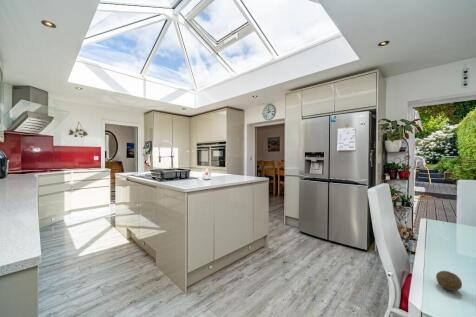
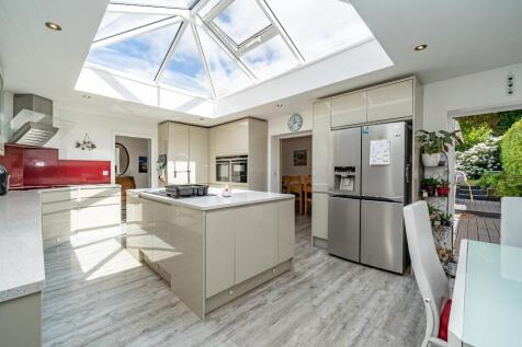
- fruit [435,270,463,292]
